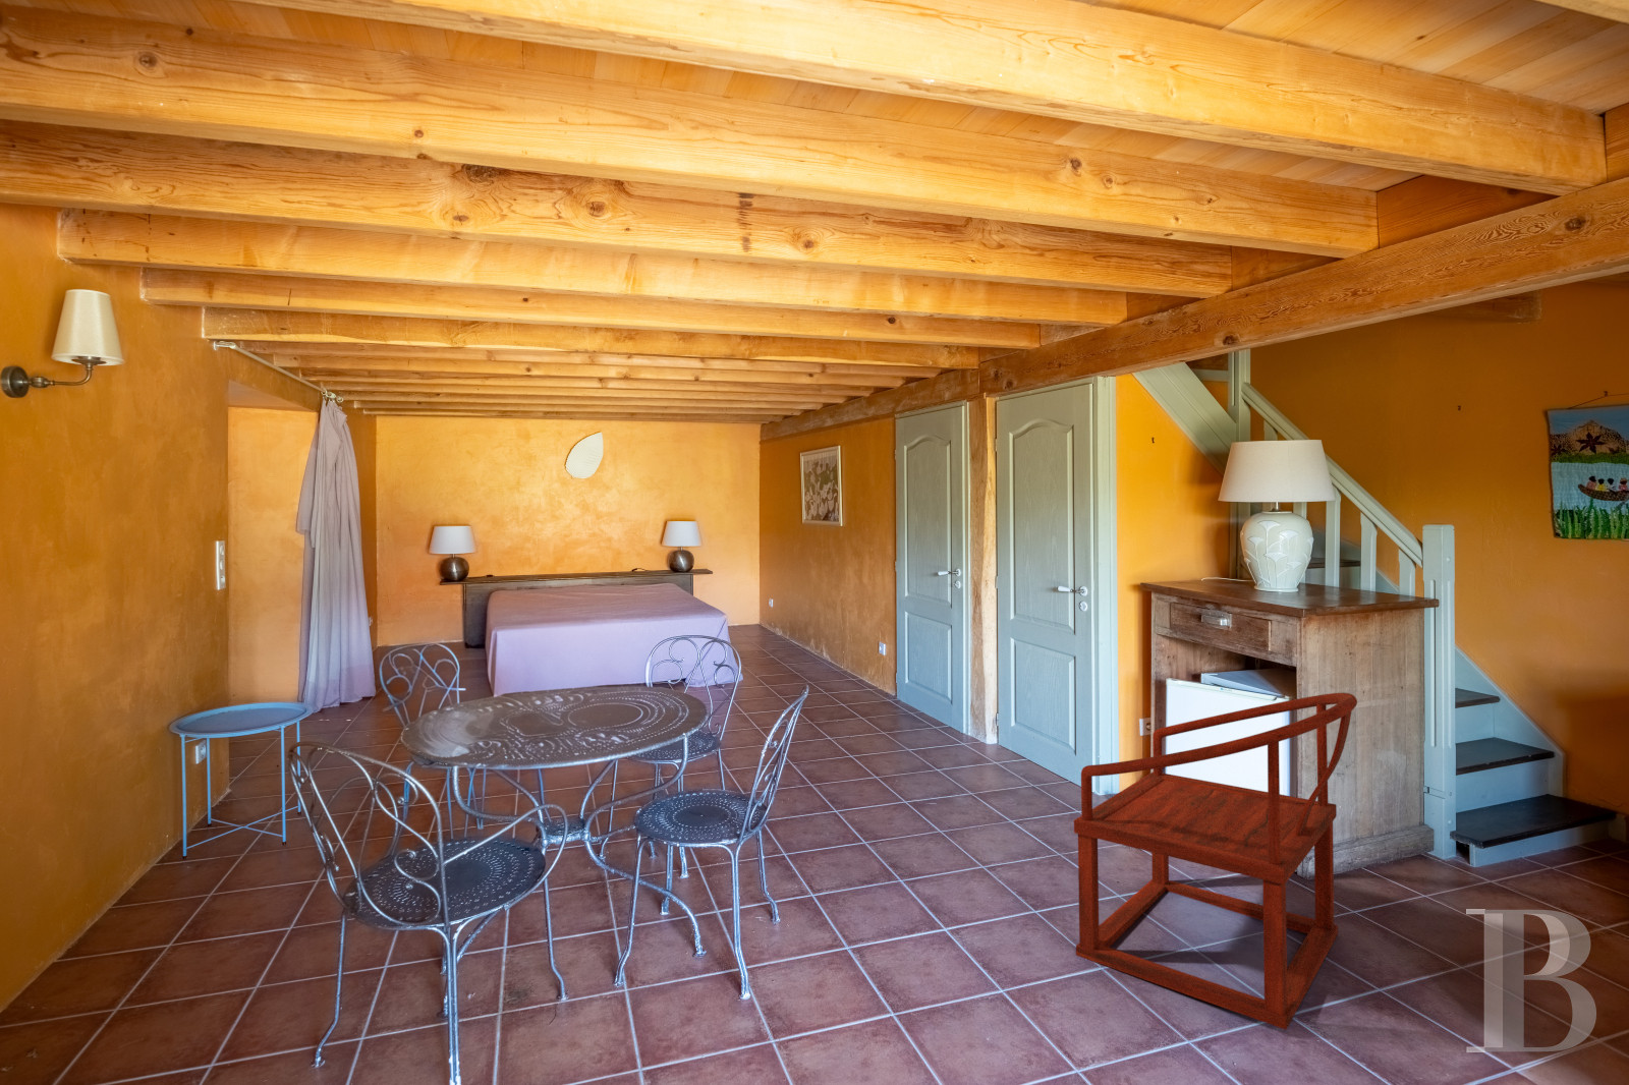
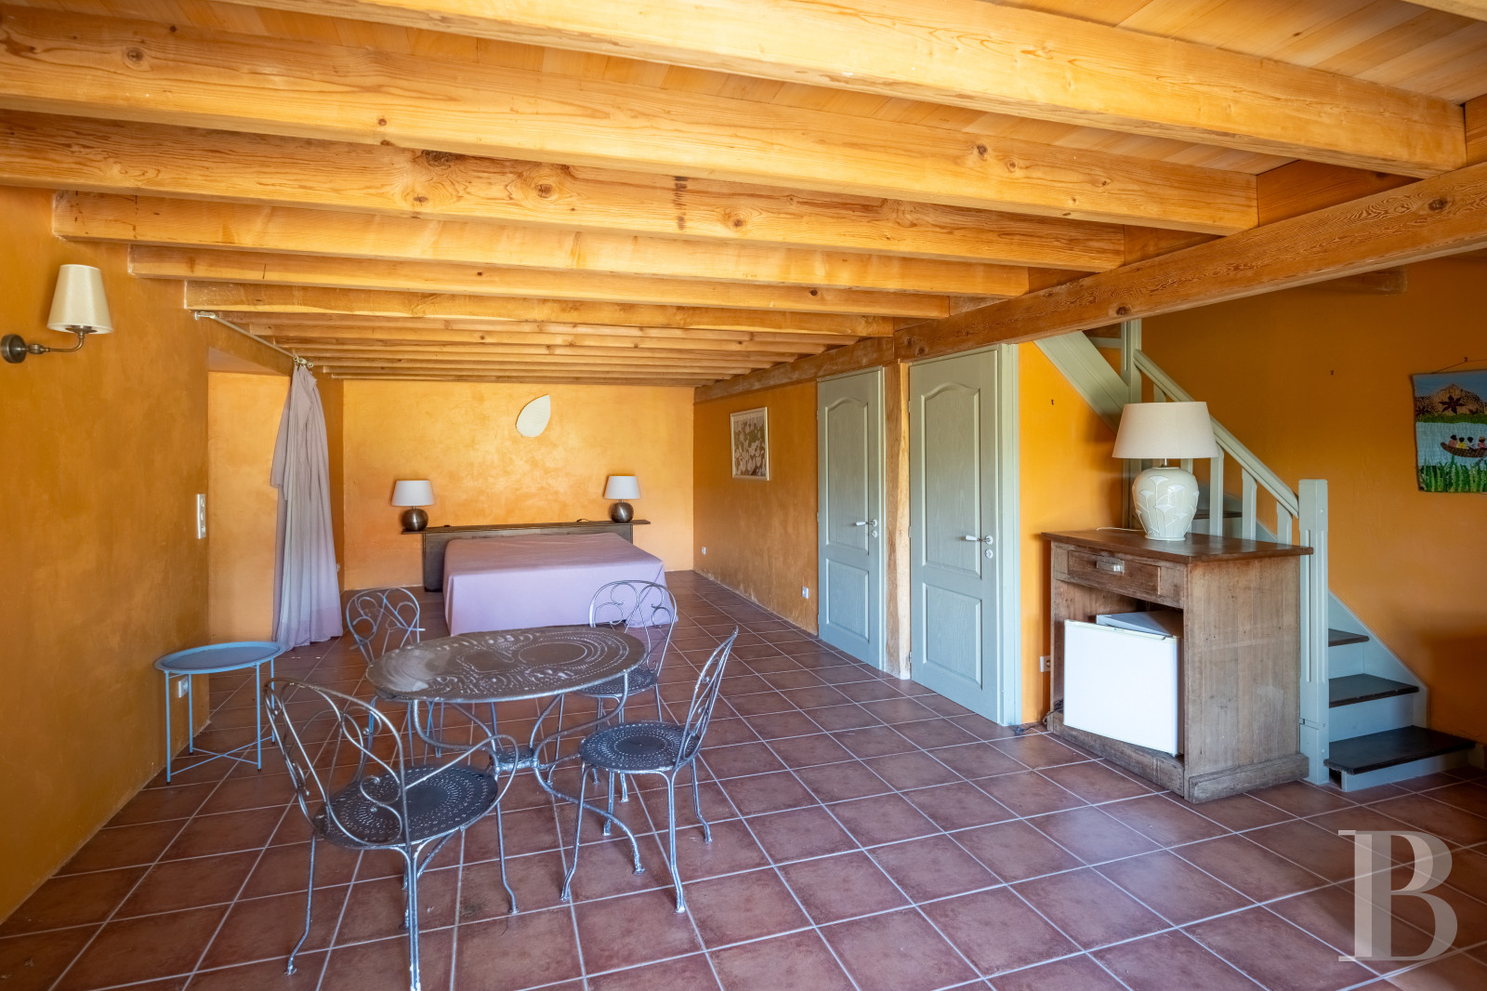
- armchair [1073,693,1358,1031]
